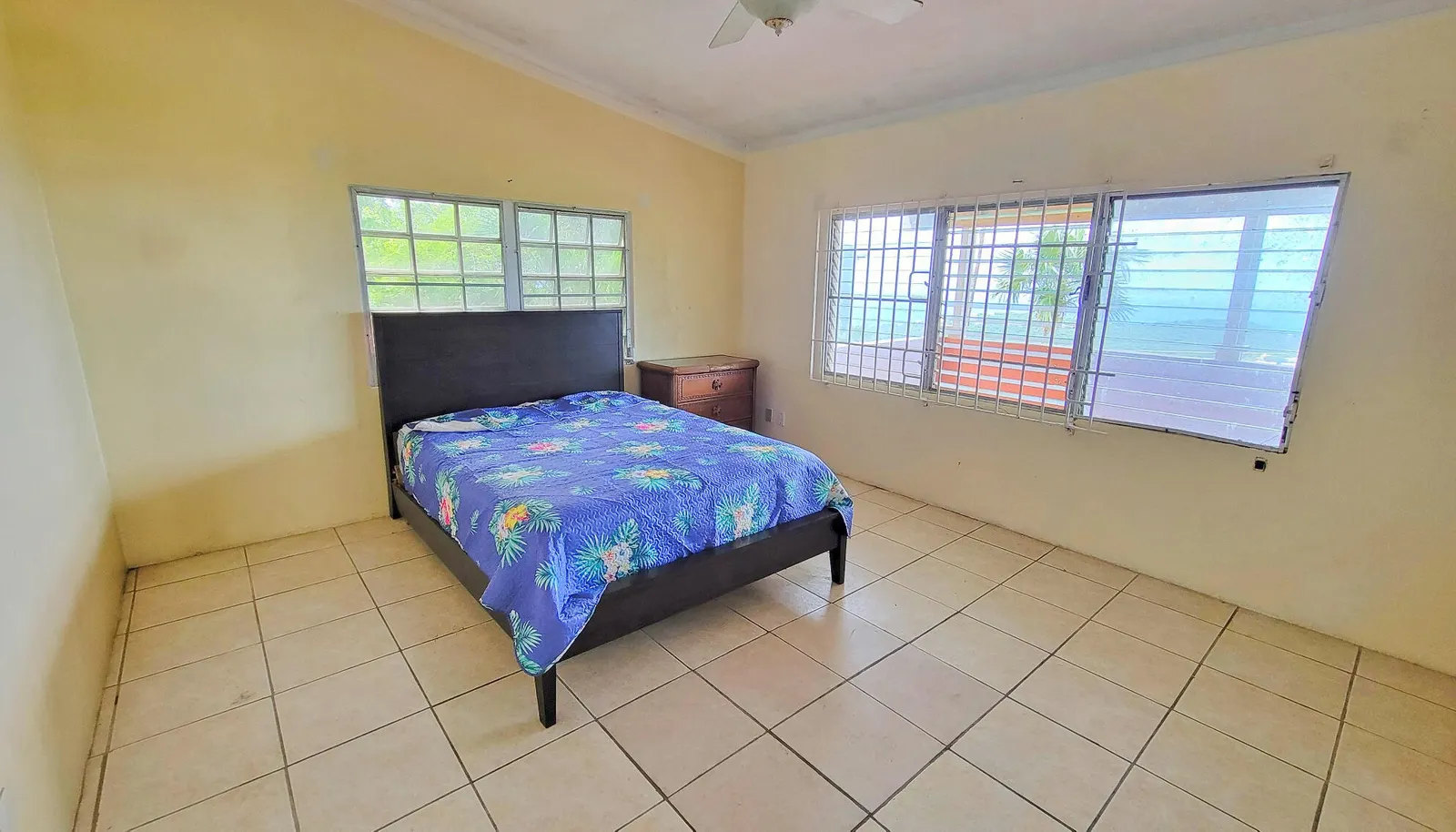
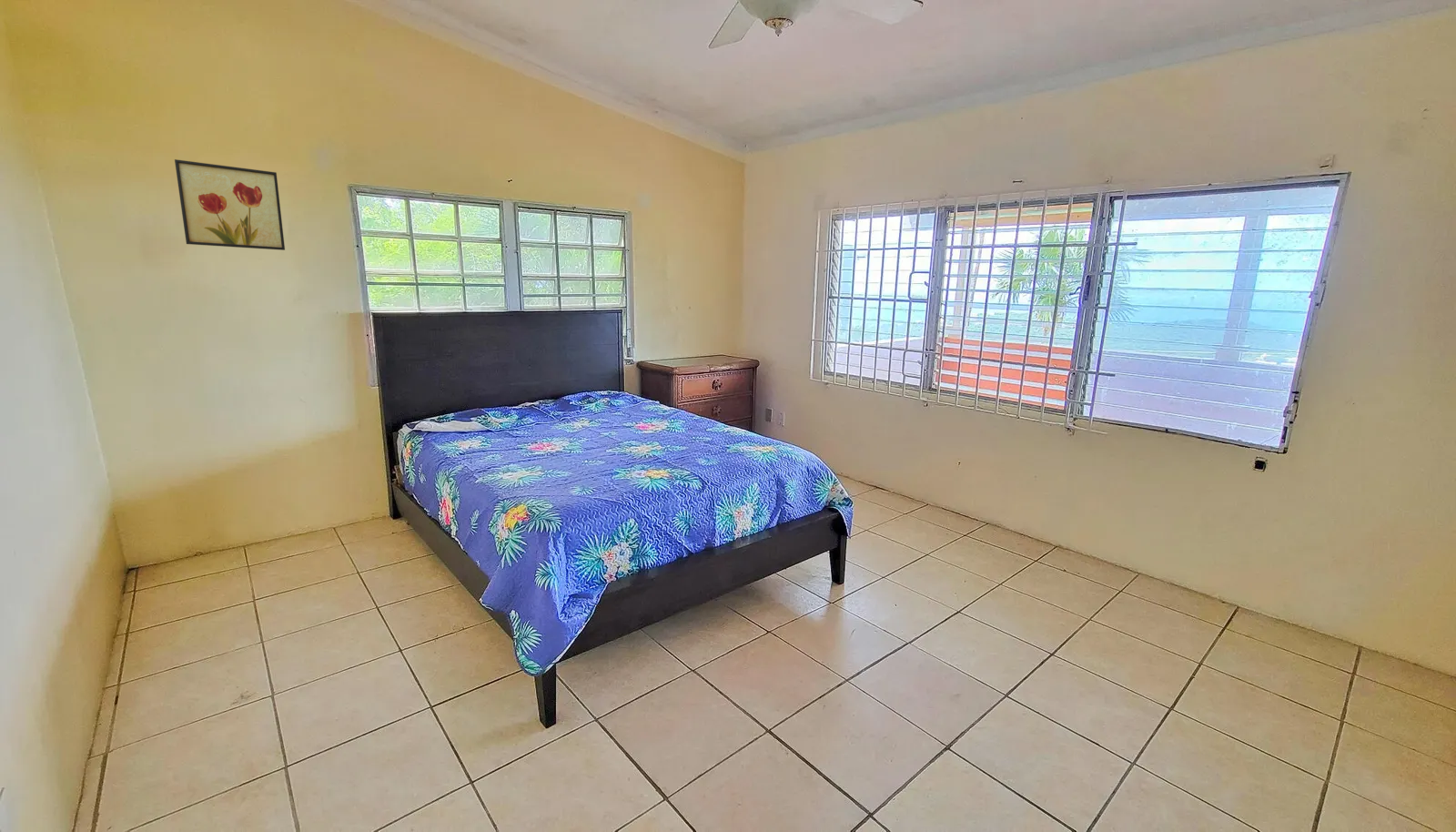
+ wall art [174,158,286,251]
